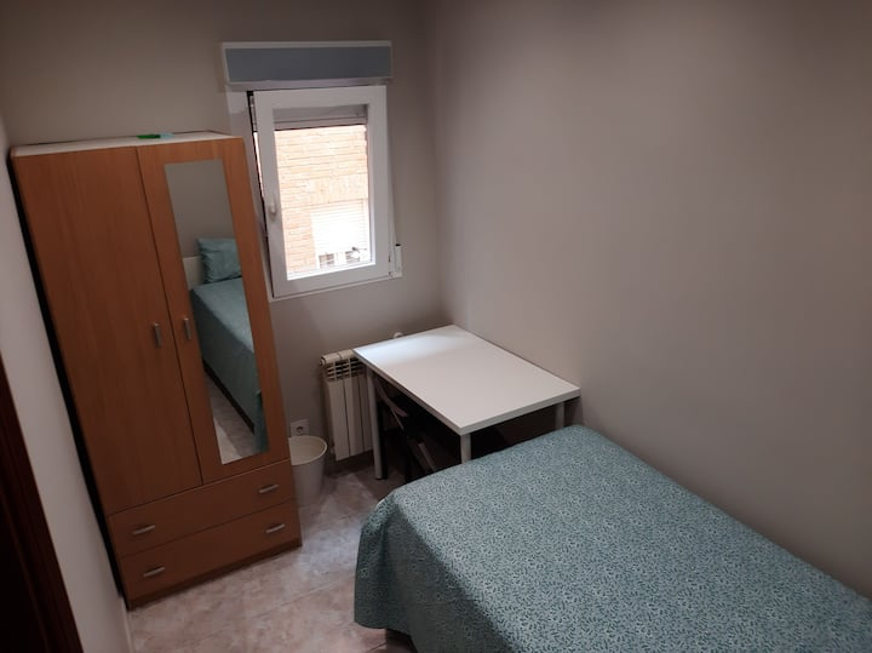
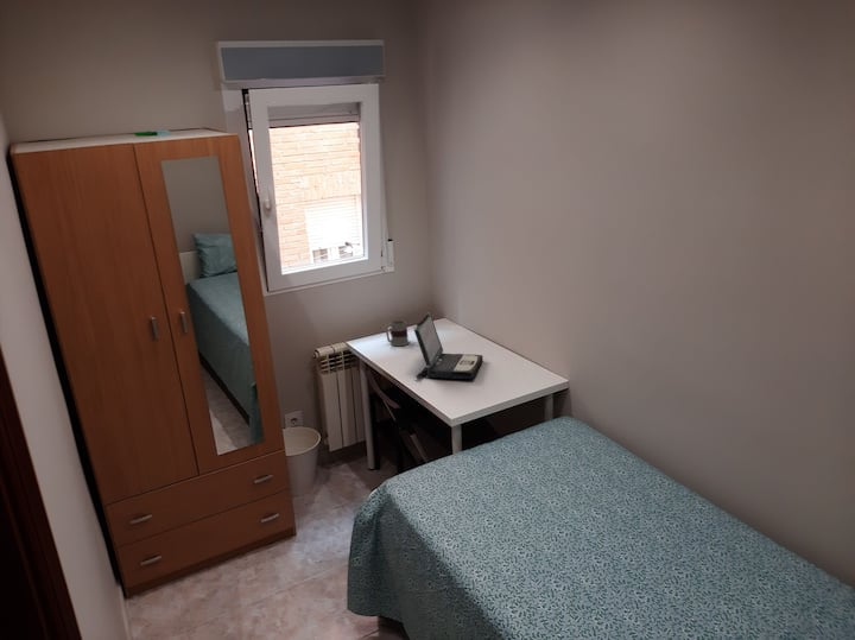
+ mug [385,319,411,347]
+ laptop [412,312,484,380]
